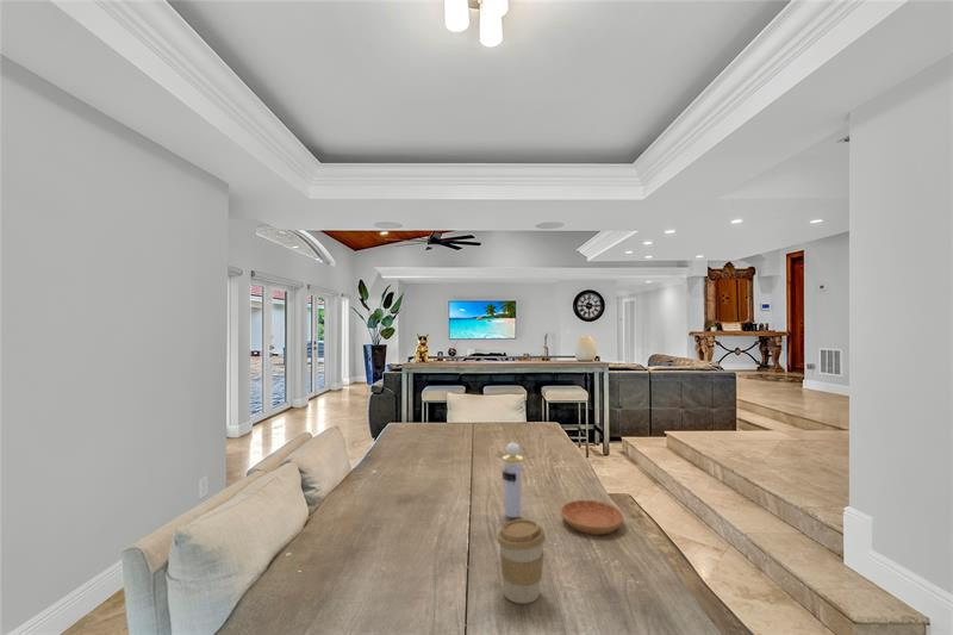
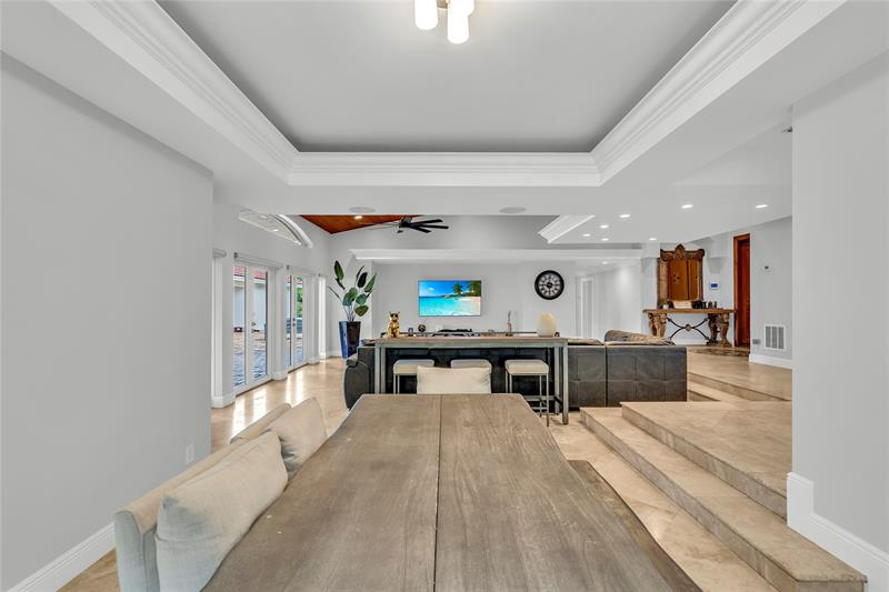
- perfume bottle [502,442,524,518]
- saucer [559,499,624,536]
- coffee cup [496,518,547,605]
